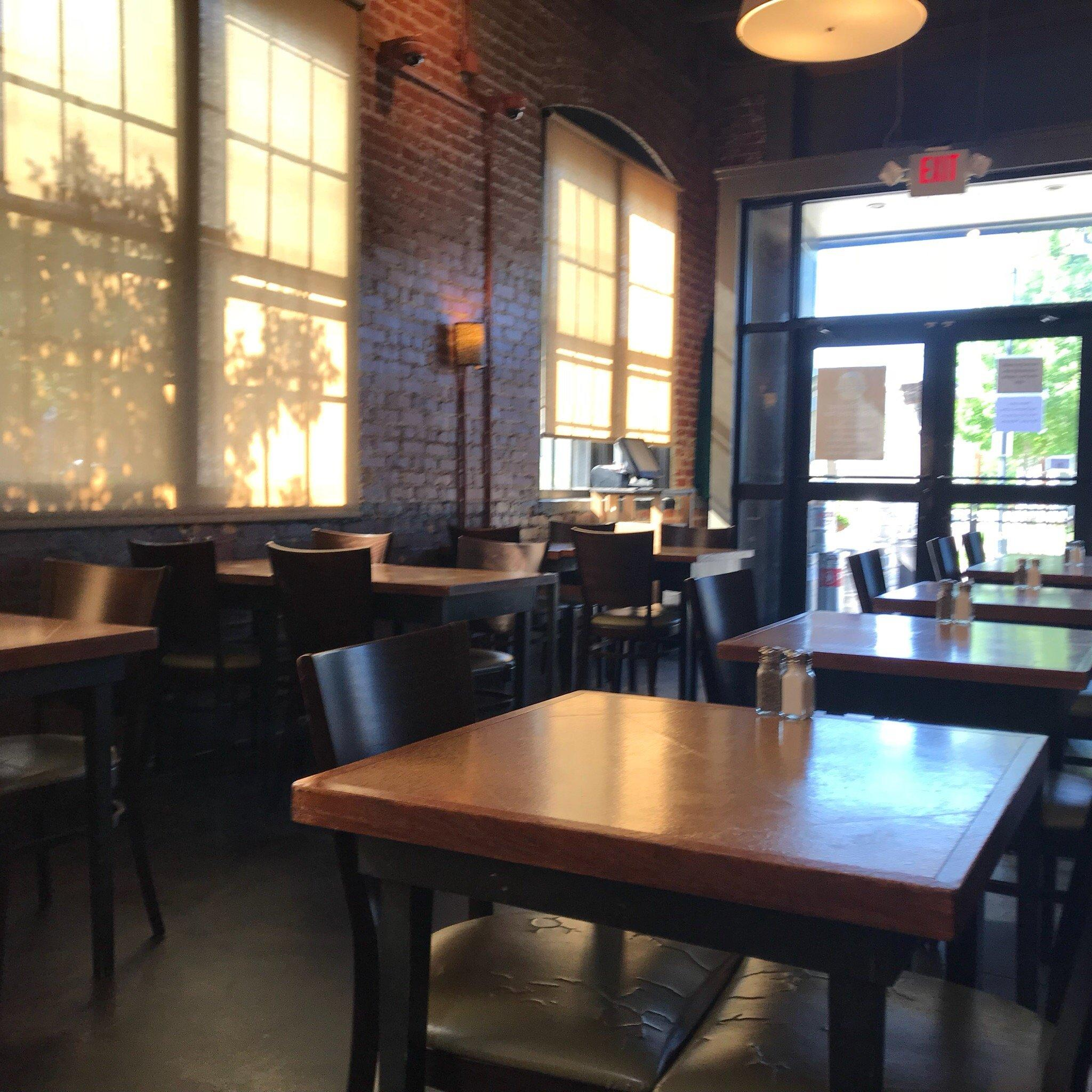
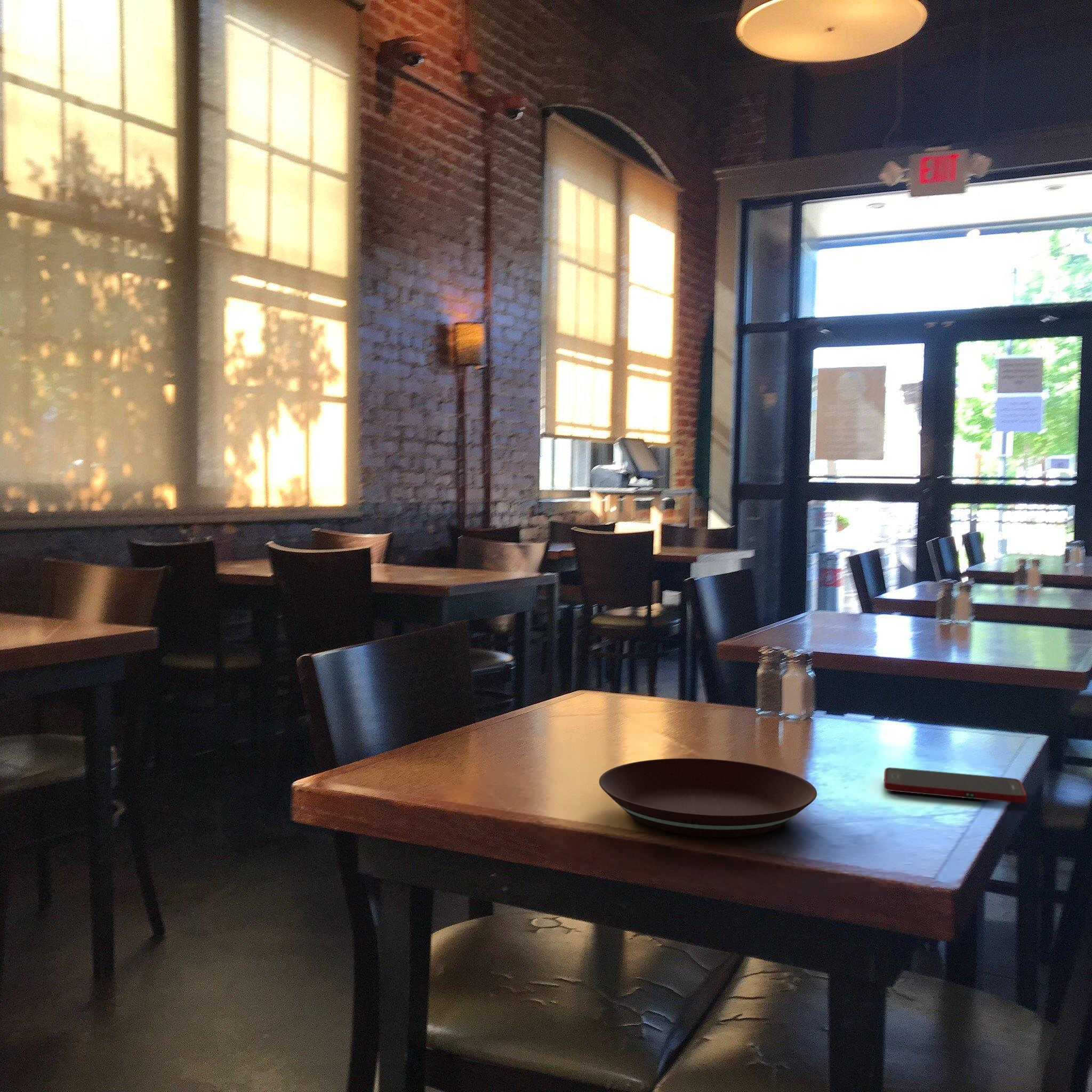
+ plate [599,758,817,838]
+ cell phone [883,767,1027,804]
